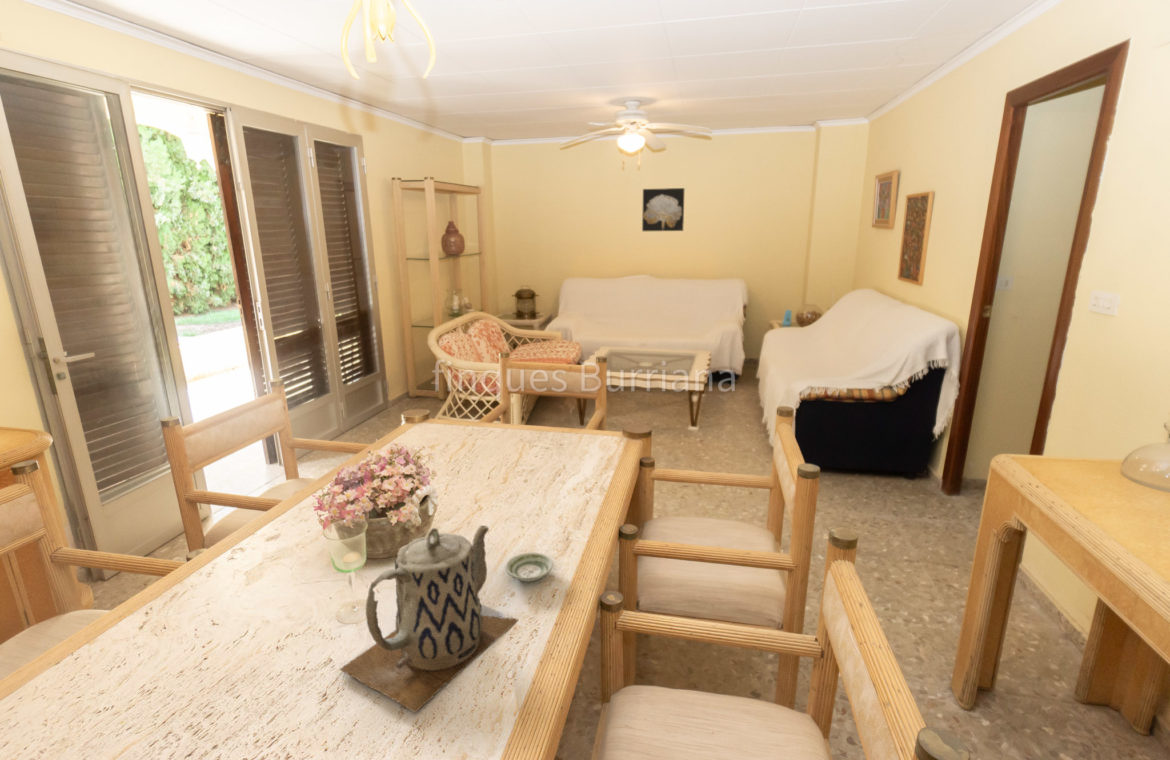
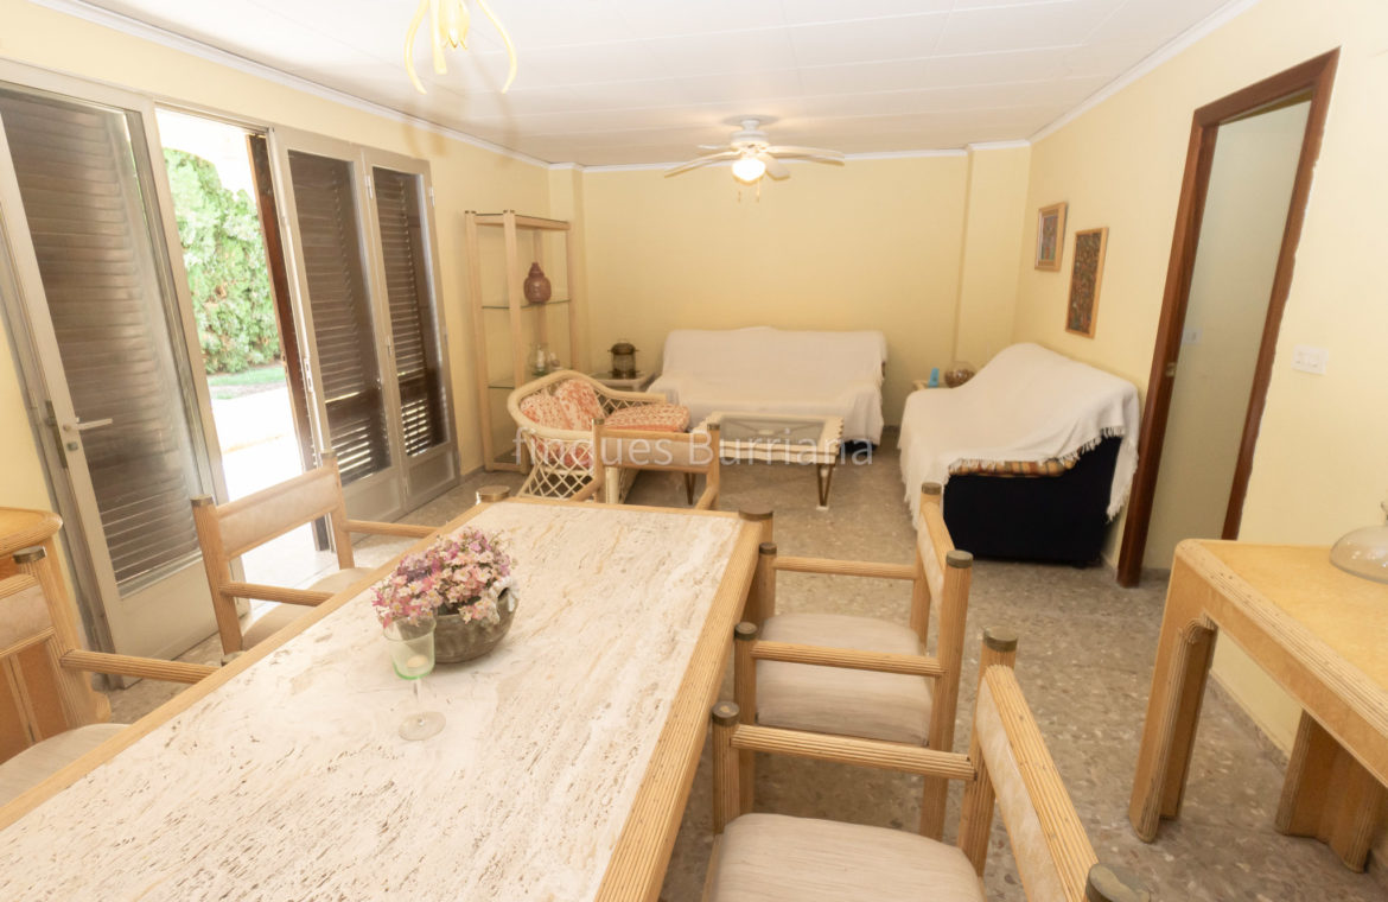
- teapot [338,525,519,713]
- wall art [641,187,686,232]
- saucer [504,552,554,583]
